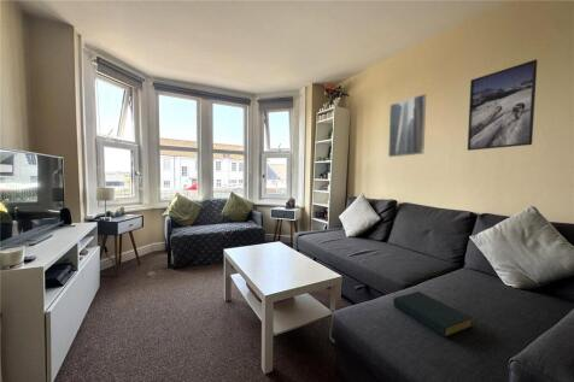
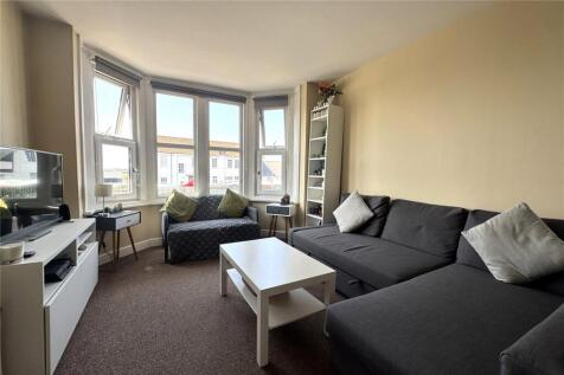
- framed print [467,58,538,152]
- hardback book [392,290,474,339]
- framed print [387,93,427,158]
